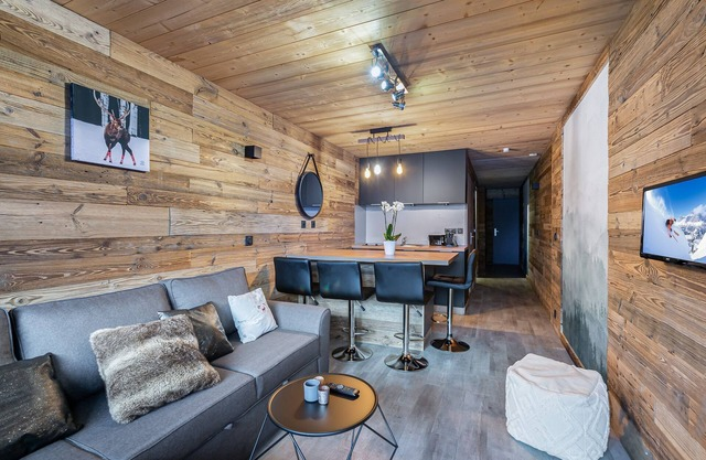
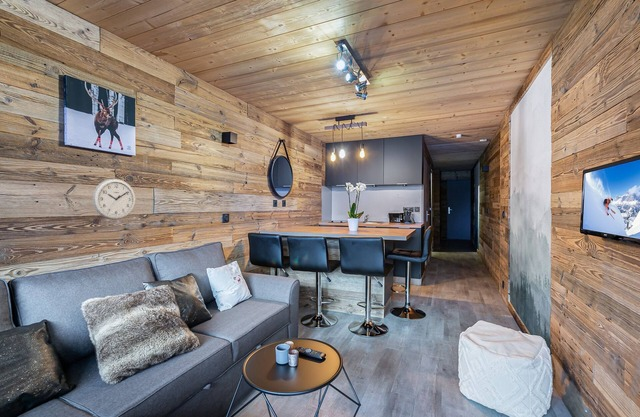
+ wall clock [92,178,137,221]
